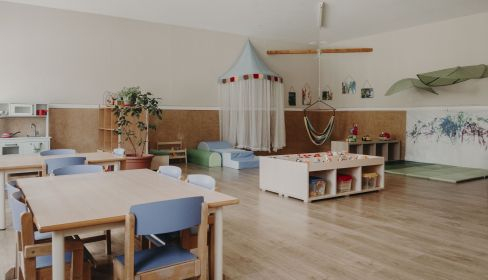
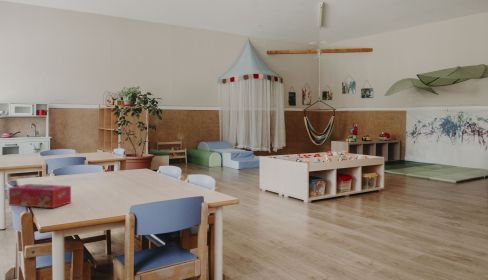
+ tissue box [8,183,72,209]
